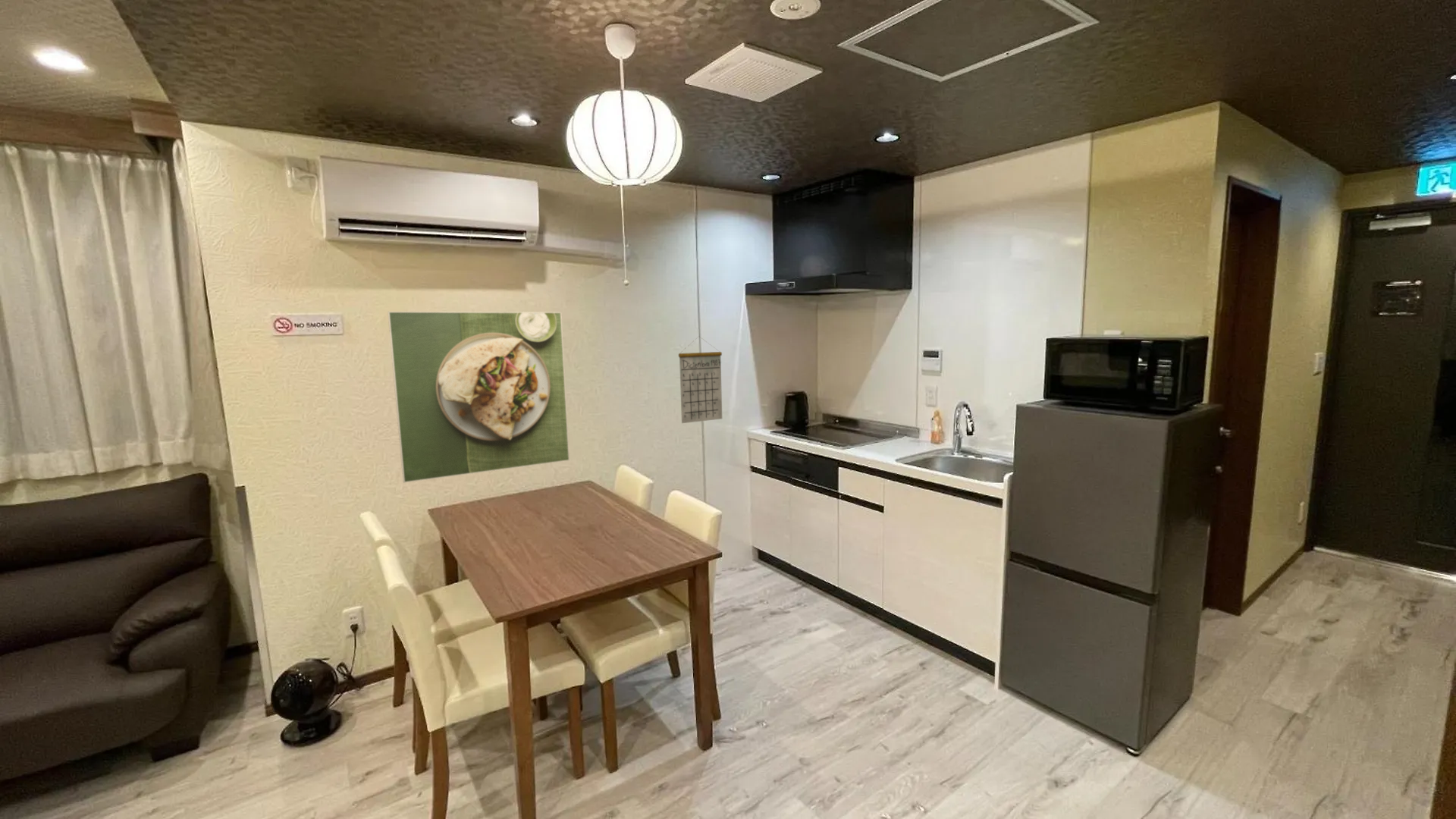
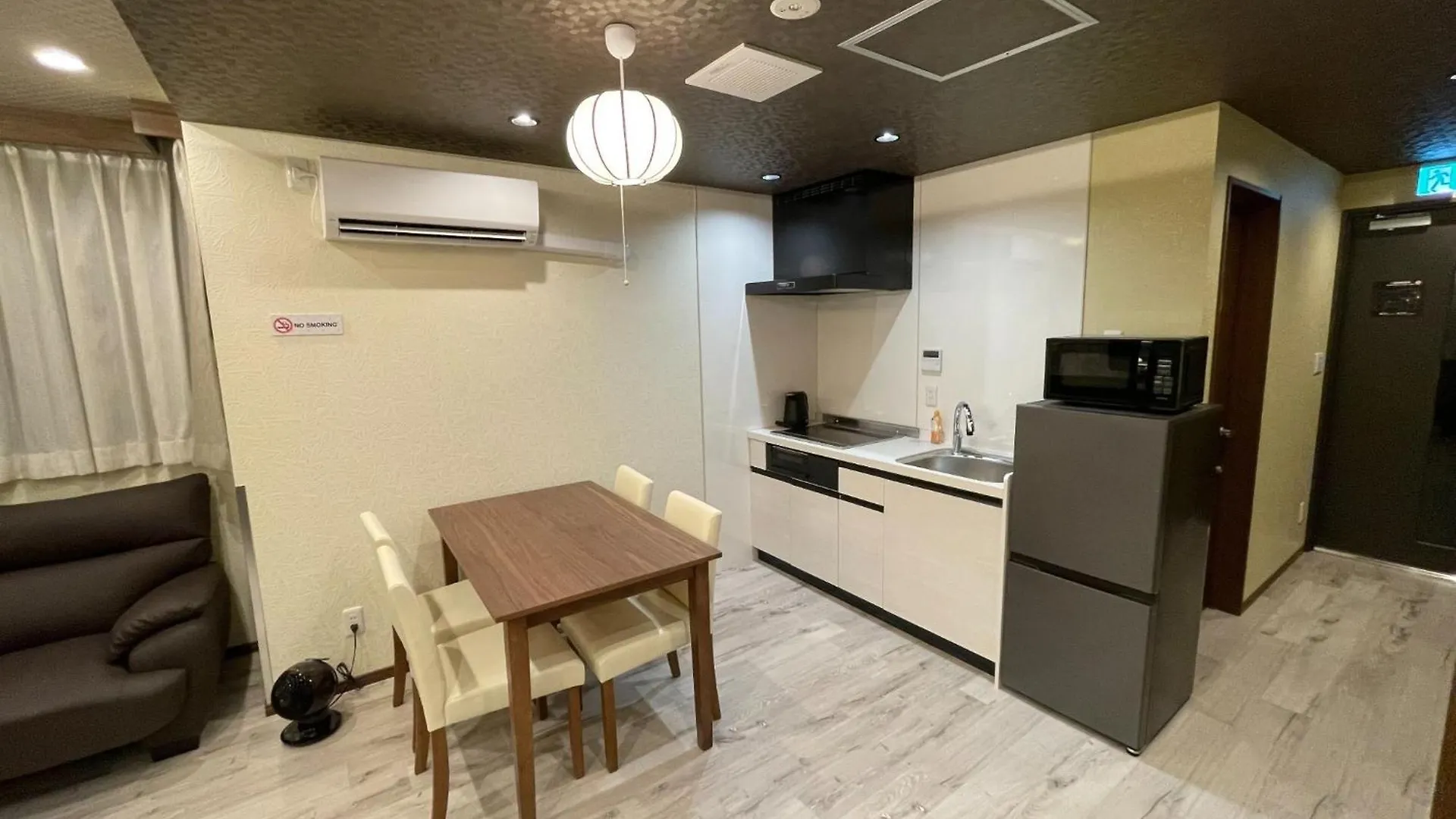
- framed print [387,311,570,484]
- calendar [678,335,723,424]
